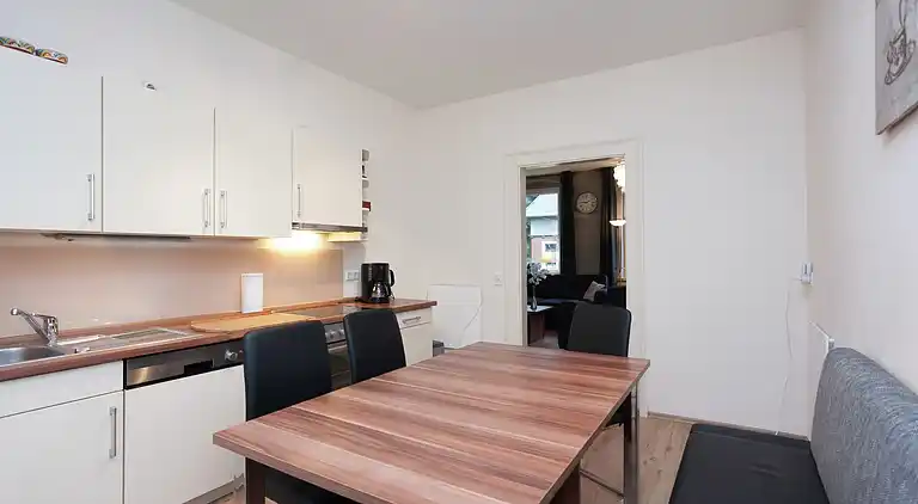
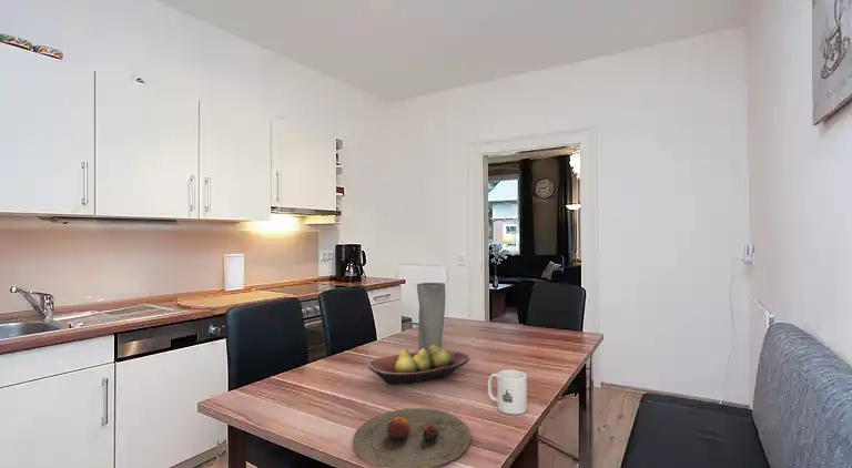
+ fruit bowl [367,345,470,386]
+ vase [416,282,446,350]
+ mug [487,369,528,415]
+ plate [352,407,471,468]
